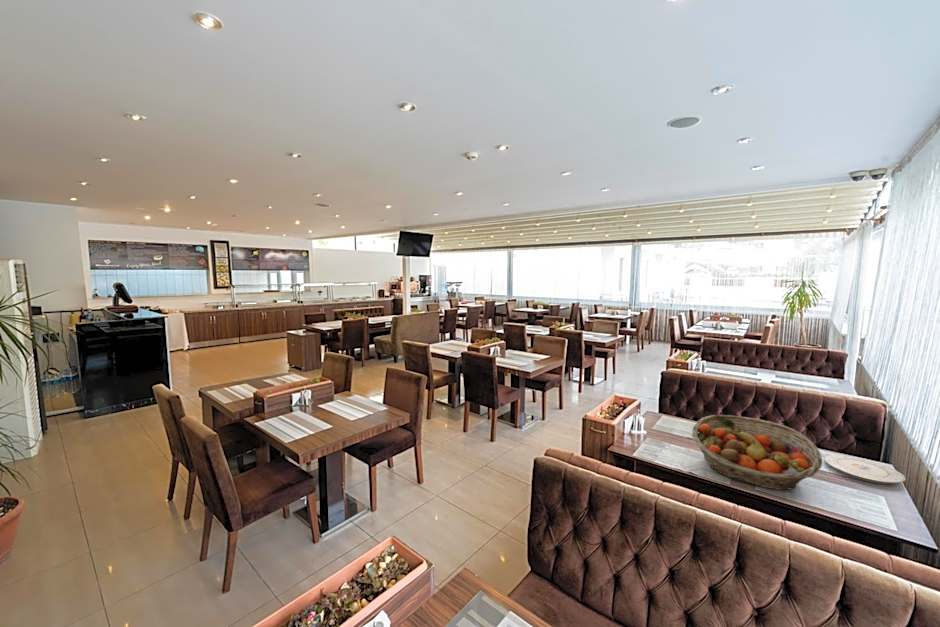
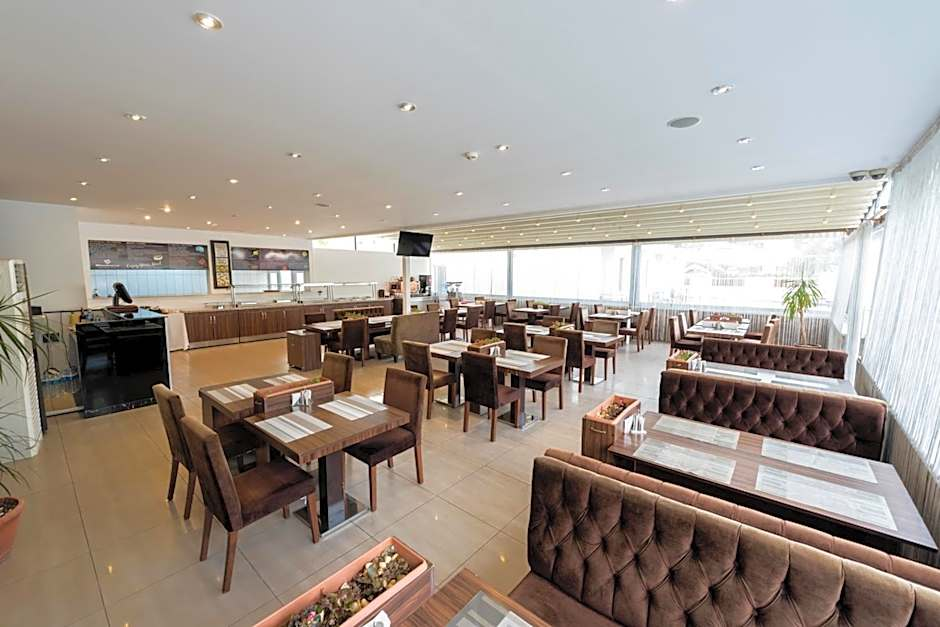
- fruit basket [691,414,823,491]
- plate [823,454,907,485]
